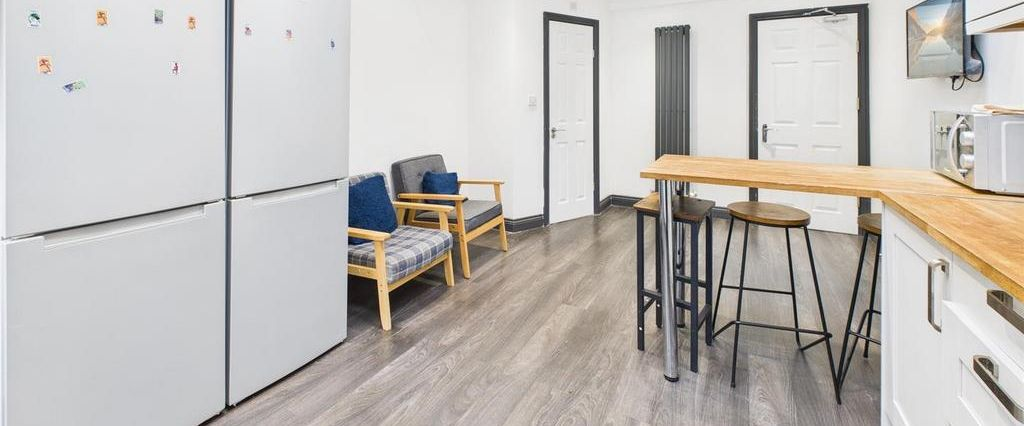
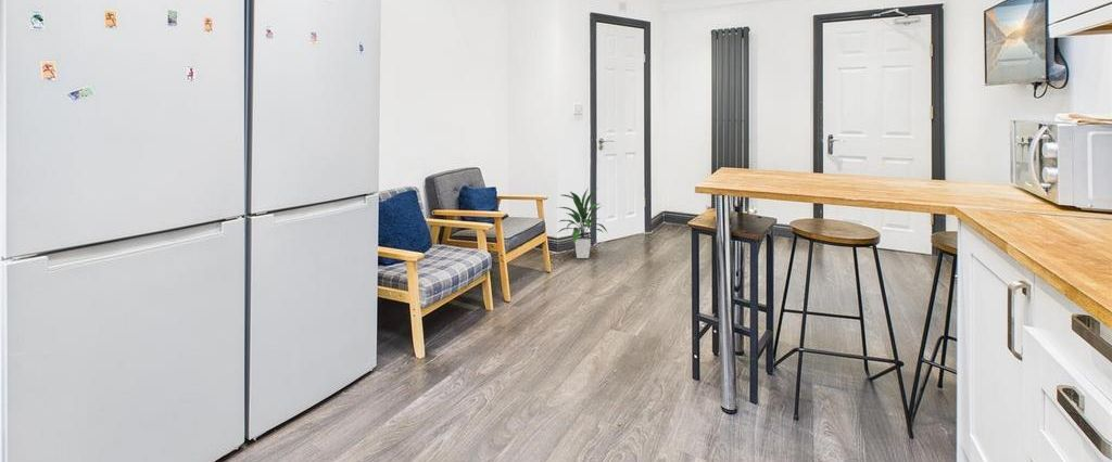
+ indoor plant [557,187,608,259]
